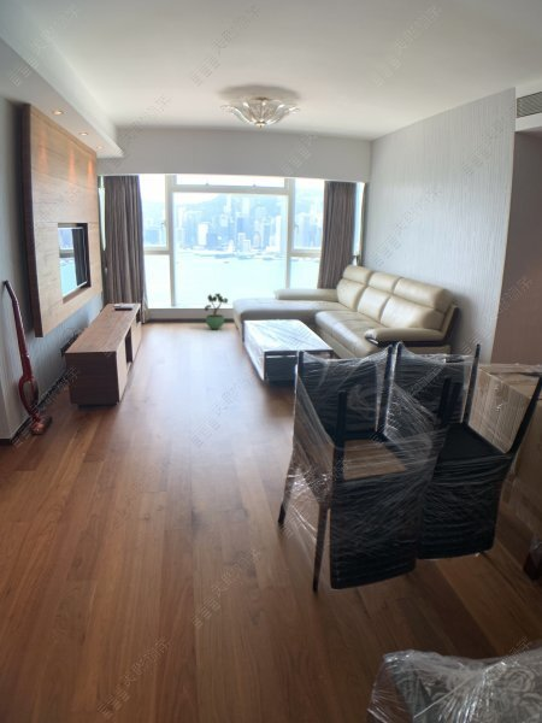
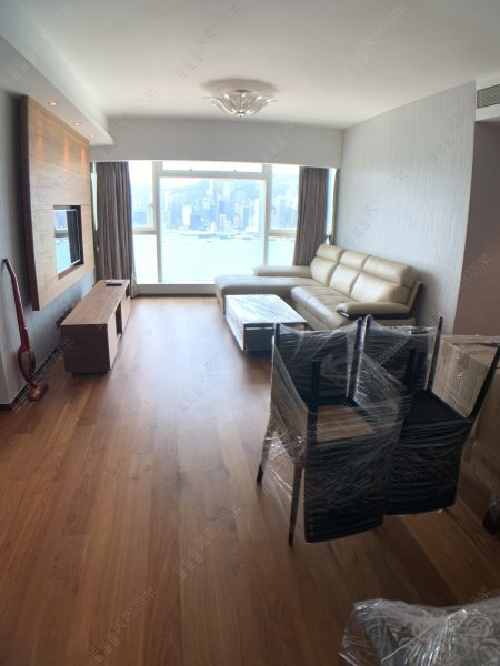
- potted plant [204,292,229,330]
